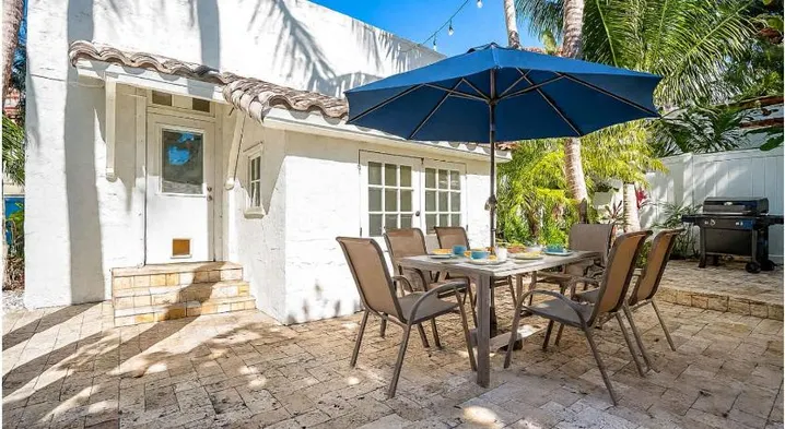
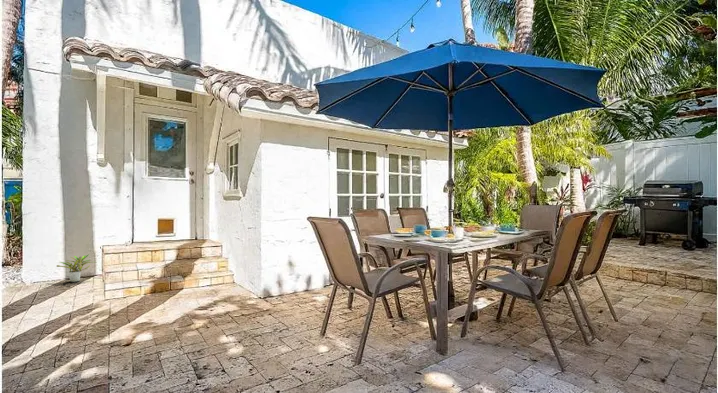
+ potted plant [56,253,97,283]
